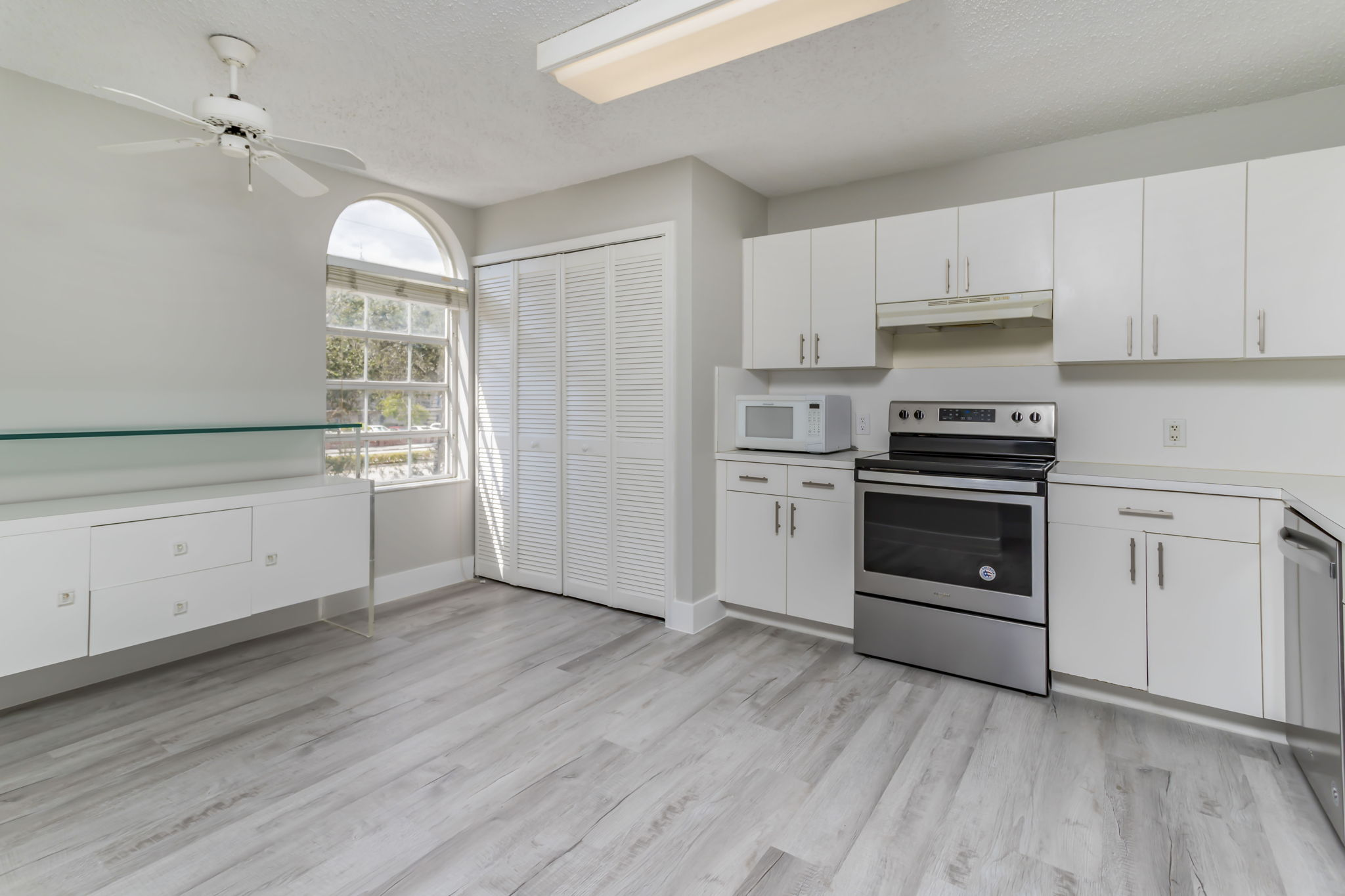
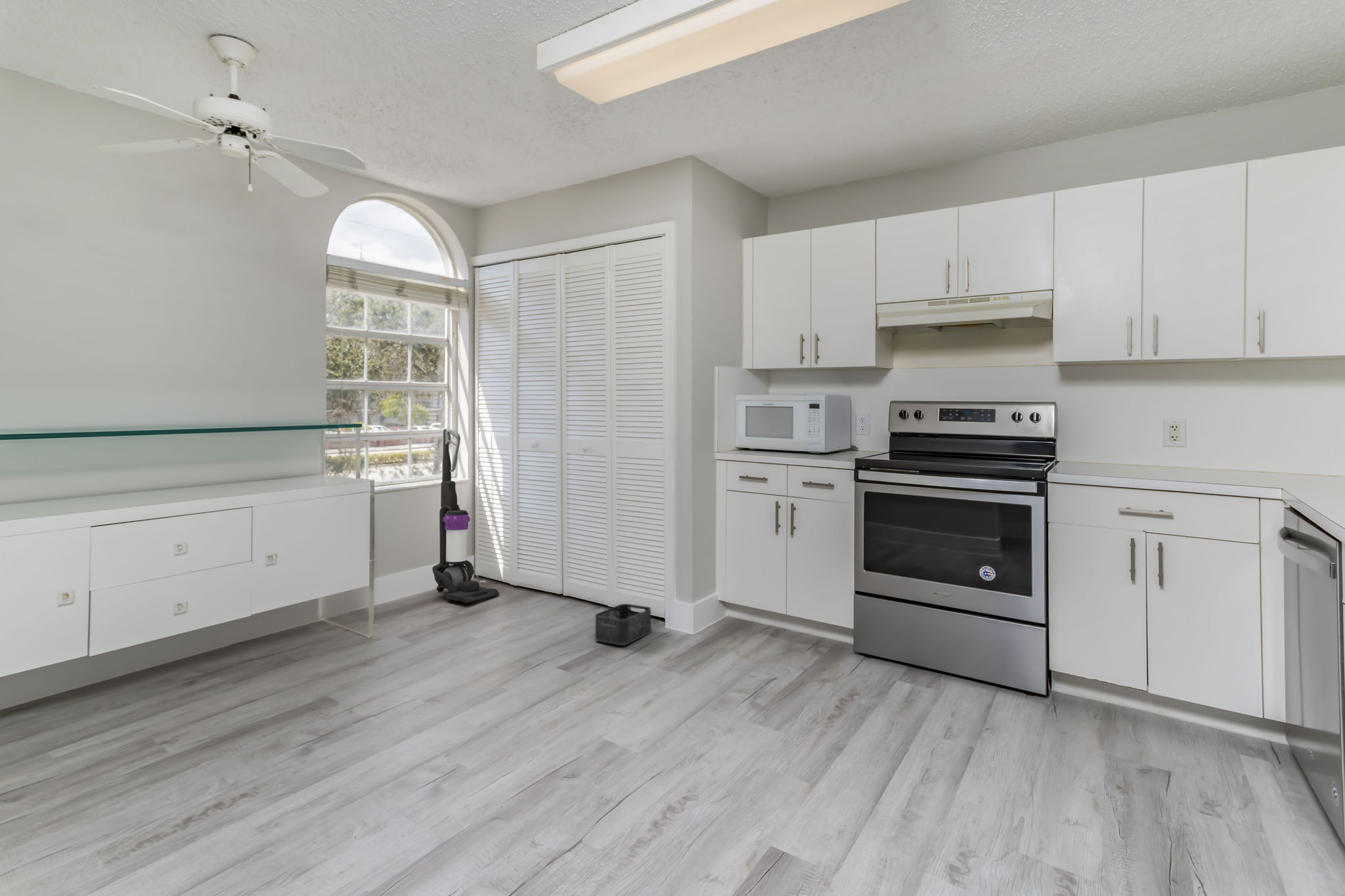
+ storage bin [594,603,651,646]
+ vacuum cleaner [432,429,500,604]
